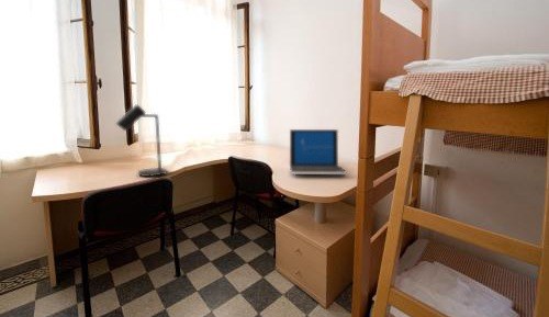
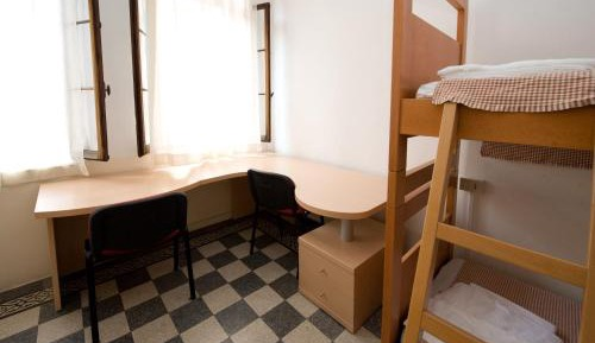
- desk lamp [114,103,168,178]
- laptop [289,128,348,176]
